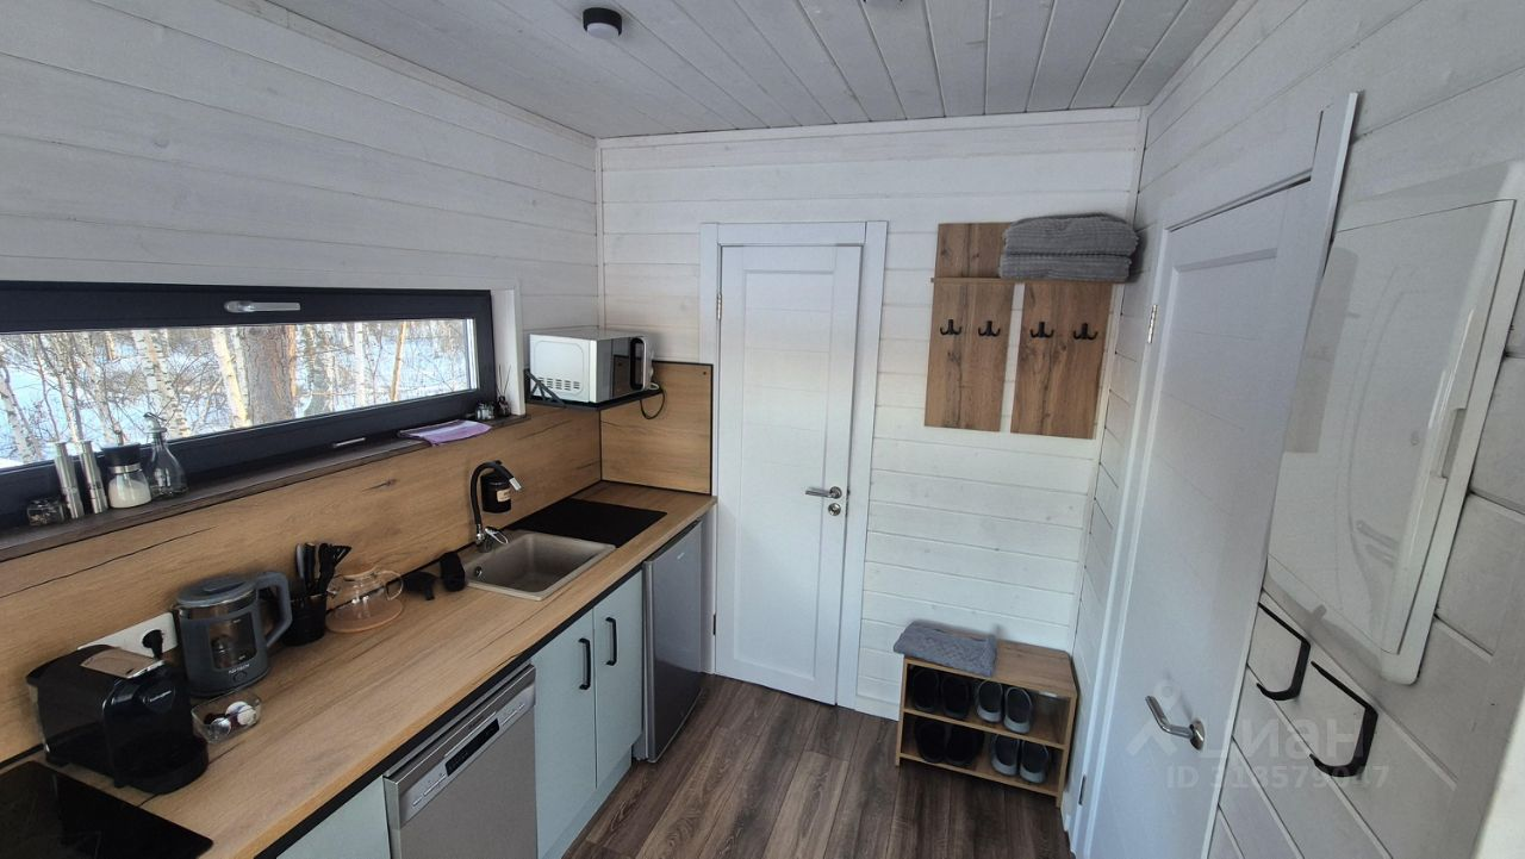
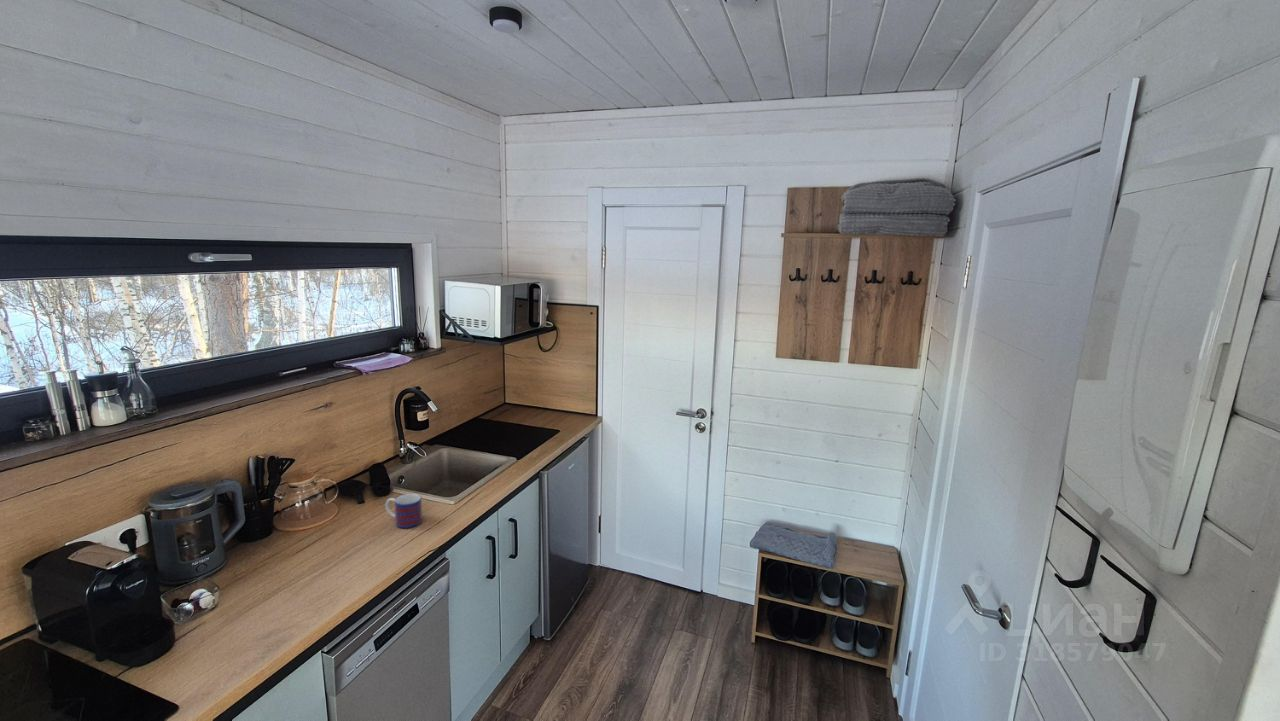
+ mug [385,493,423,529]
